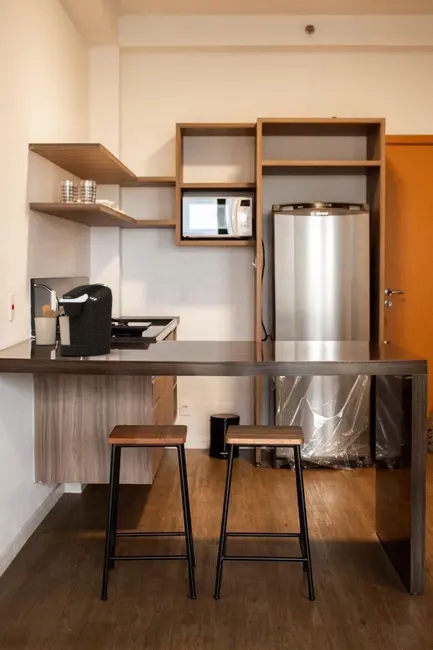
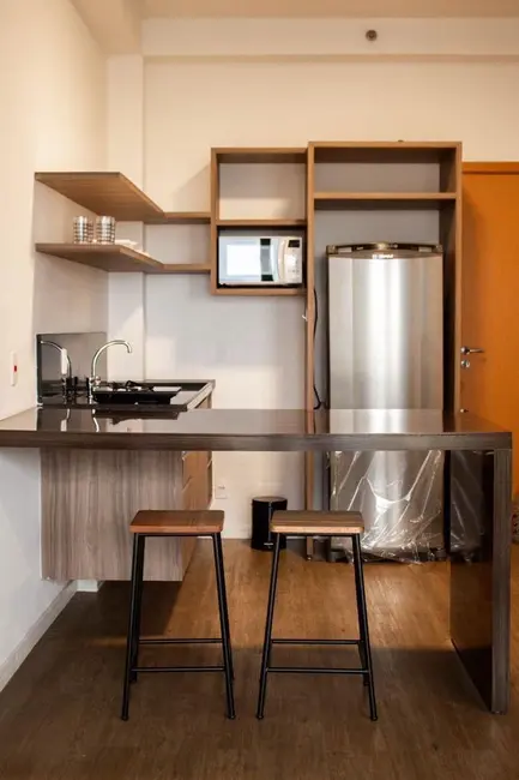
- coffee maker [57,283,114,356]
- utensil holder [34,304,64,346]
